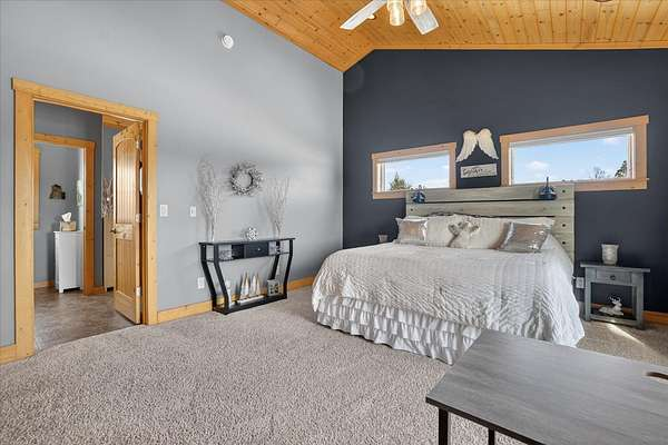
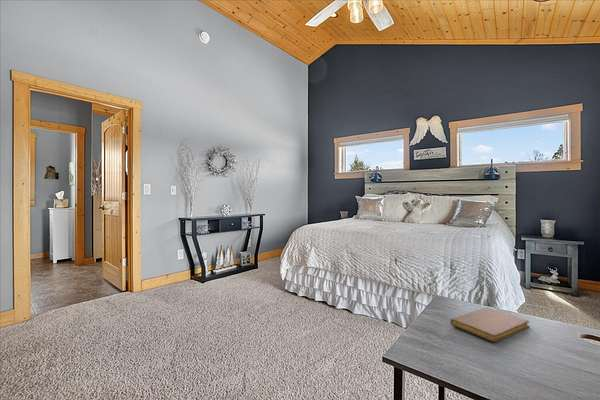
+ notebook [450,306,530,343]
